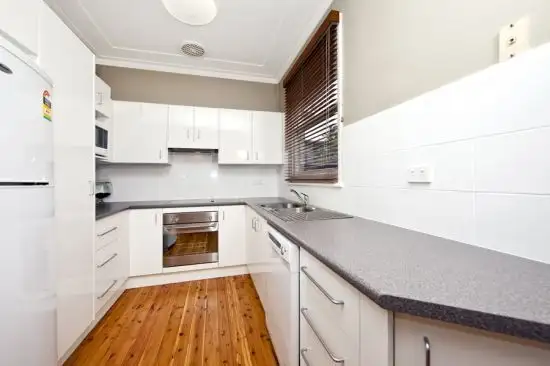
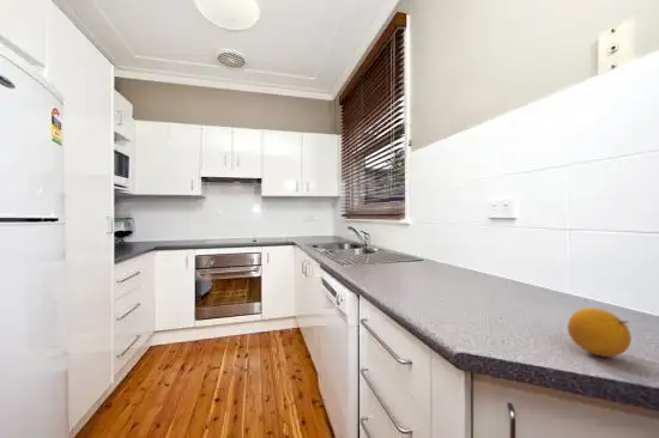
+ fruit [567,306,633,358]
